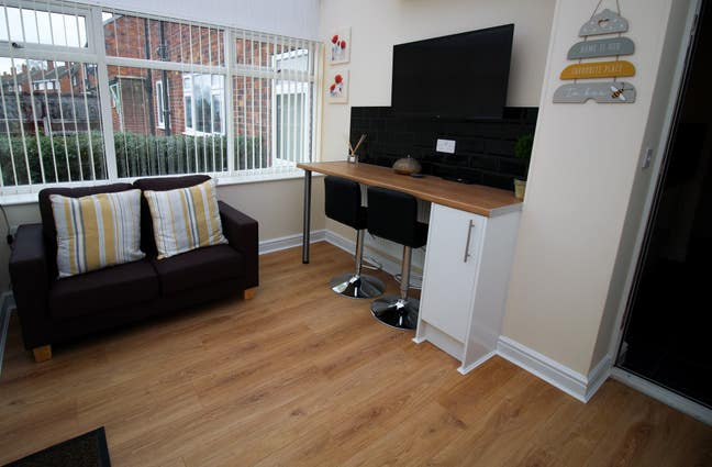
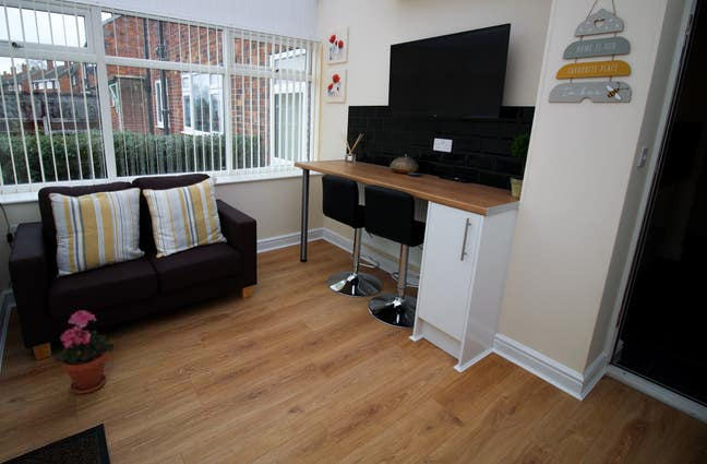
+ potted plant [52,310,116,395]
